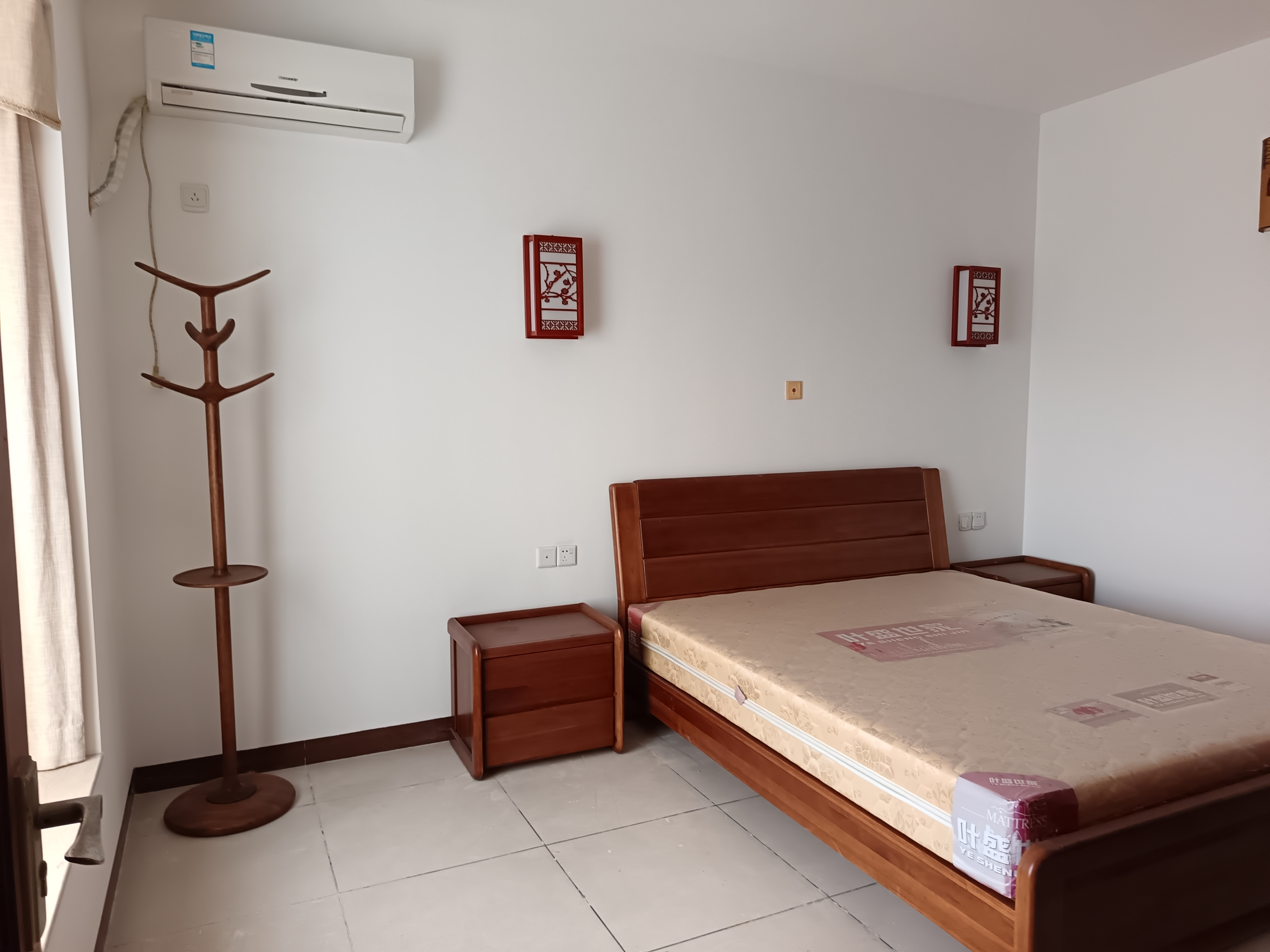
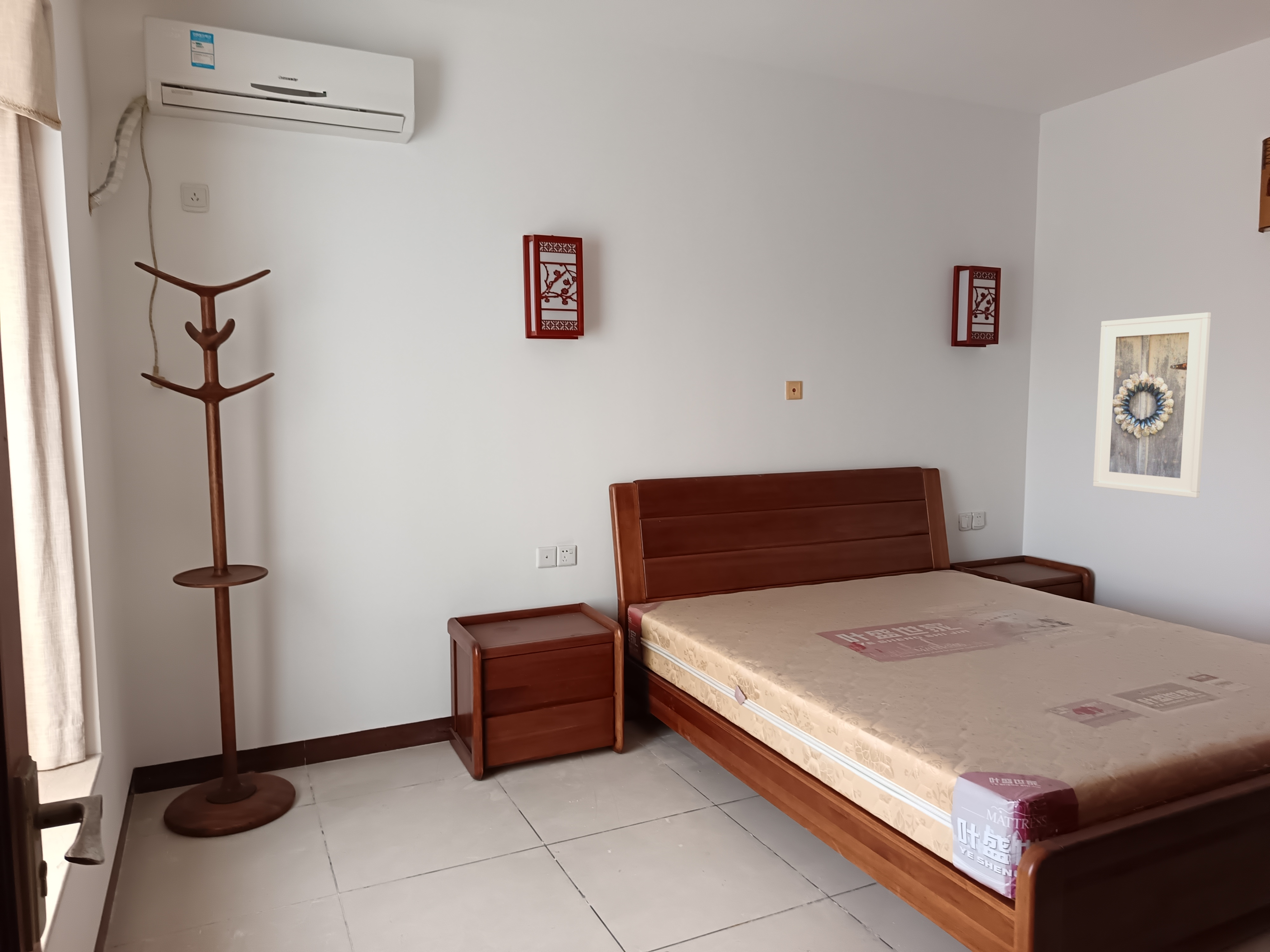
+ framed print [1093,312,1211,498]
